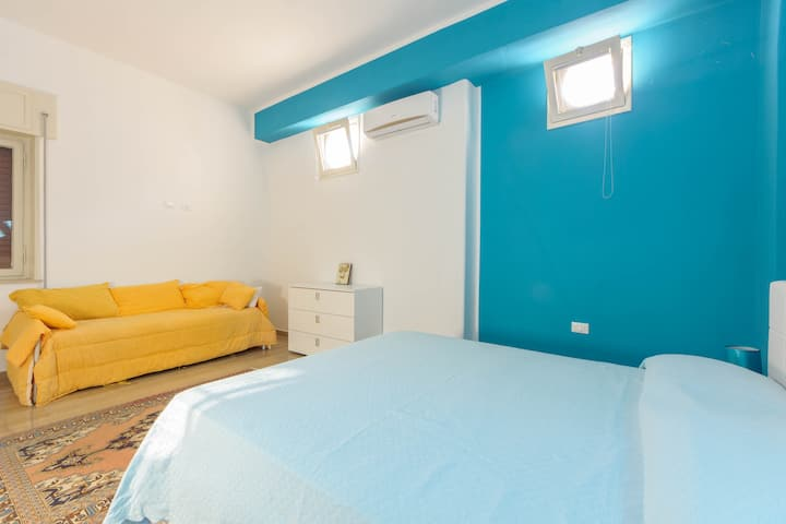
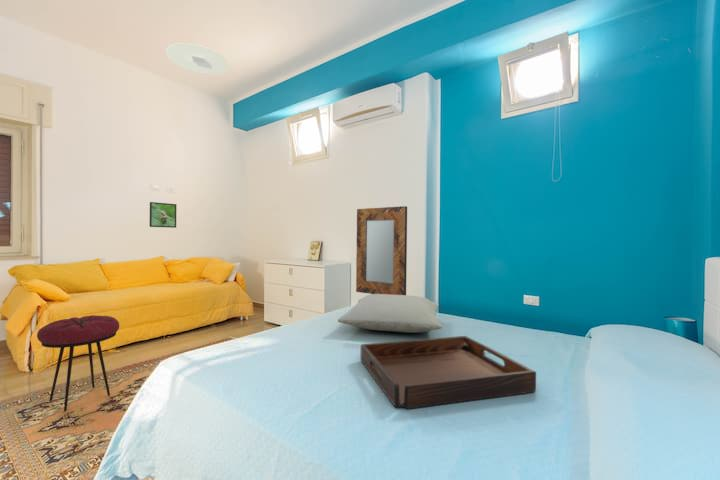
+ stool [36,314,120,412]
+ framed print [149,201,177,229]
+ serving tray [360,335,537,410]
+ ceiling light [165,42,230,75]
+ home mirror [355,205,408,295]
+ pillow [337,294,443,334]
